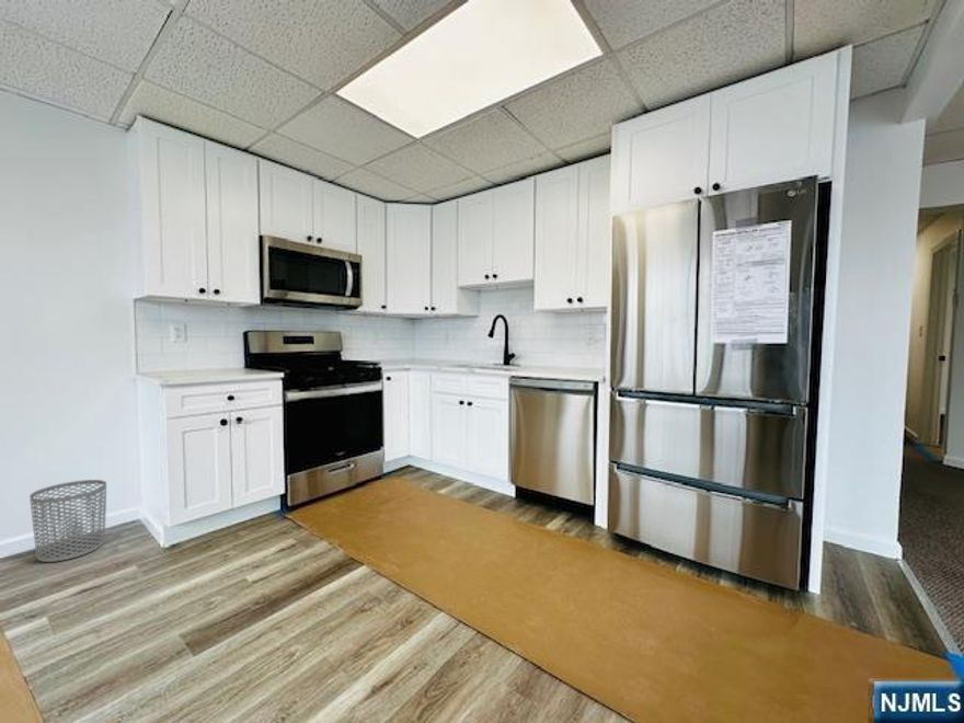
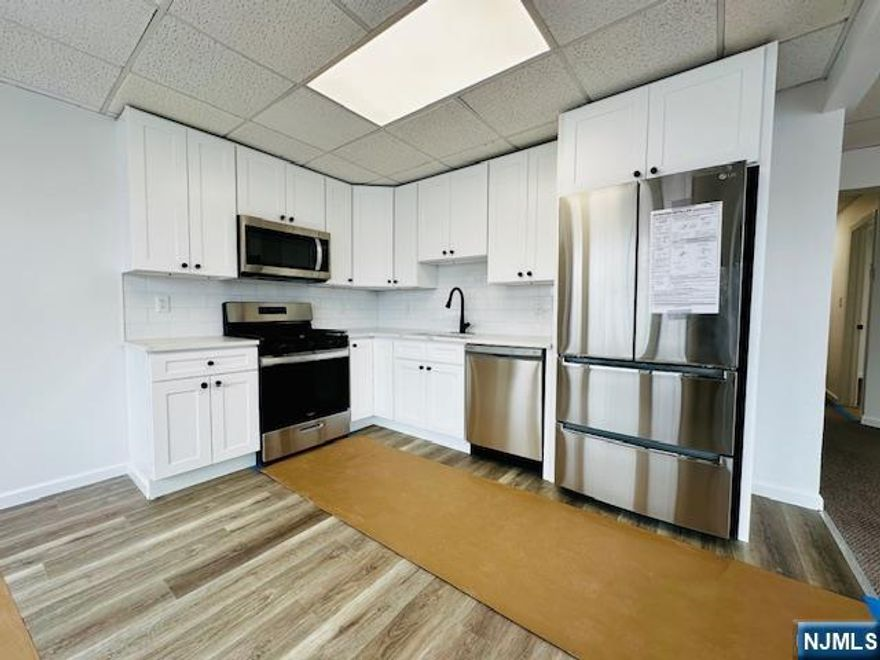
- waste bin [28,479,107,563]
